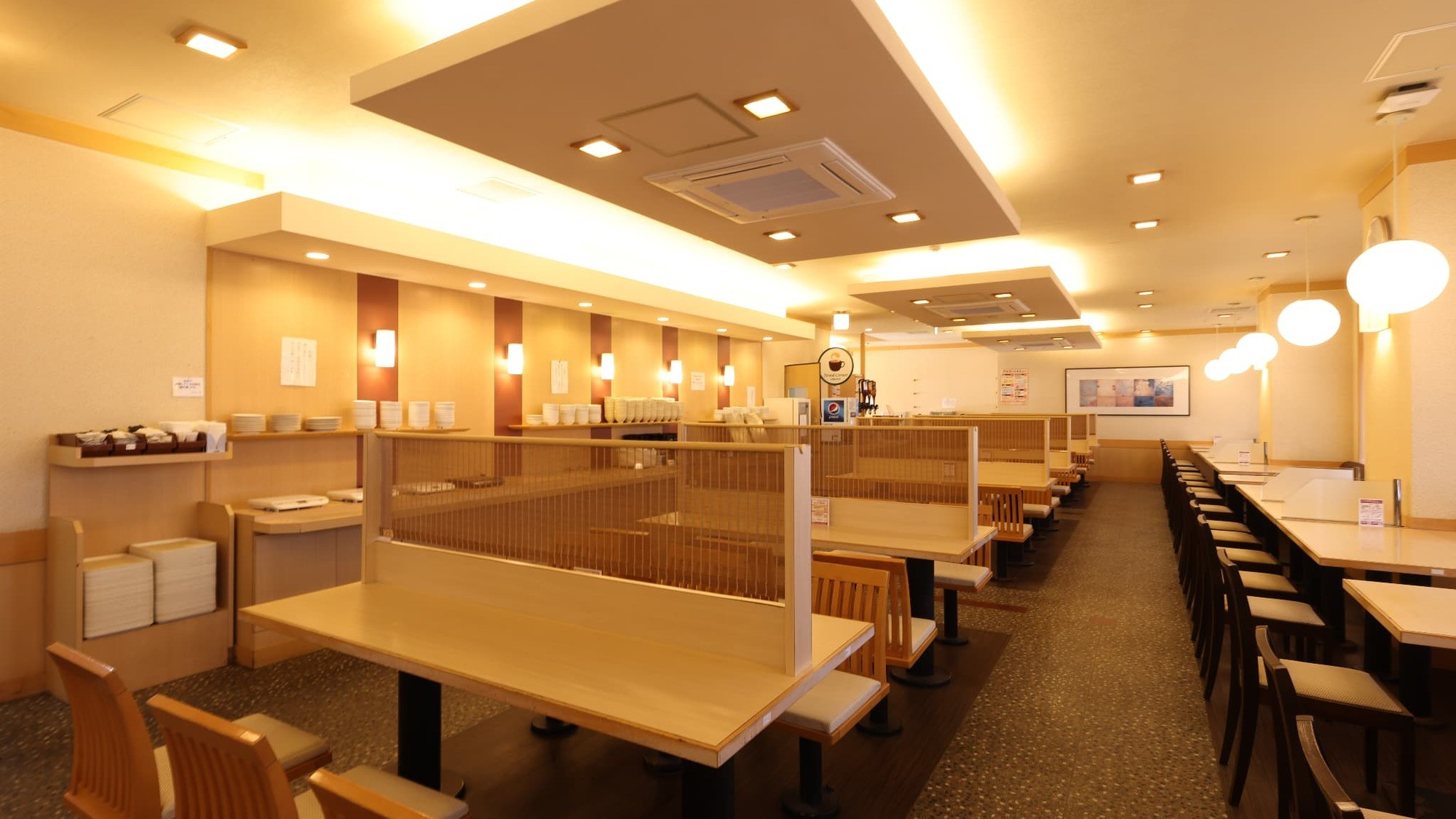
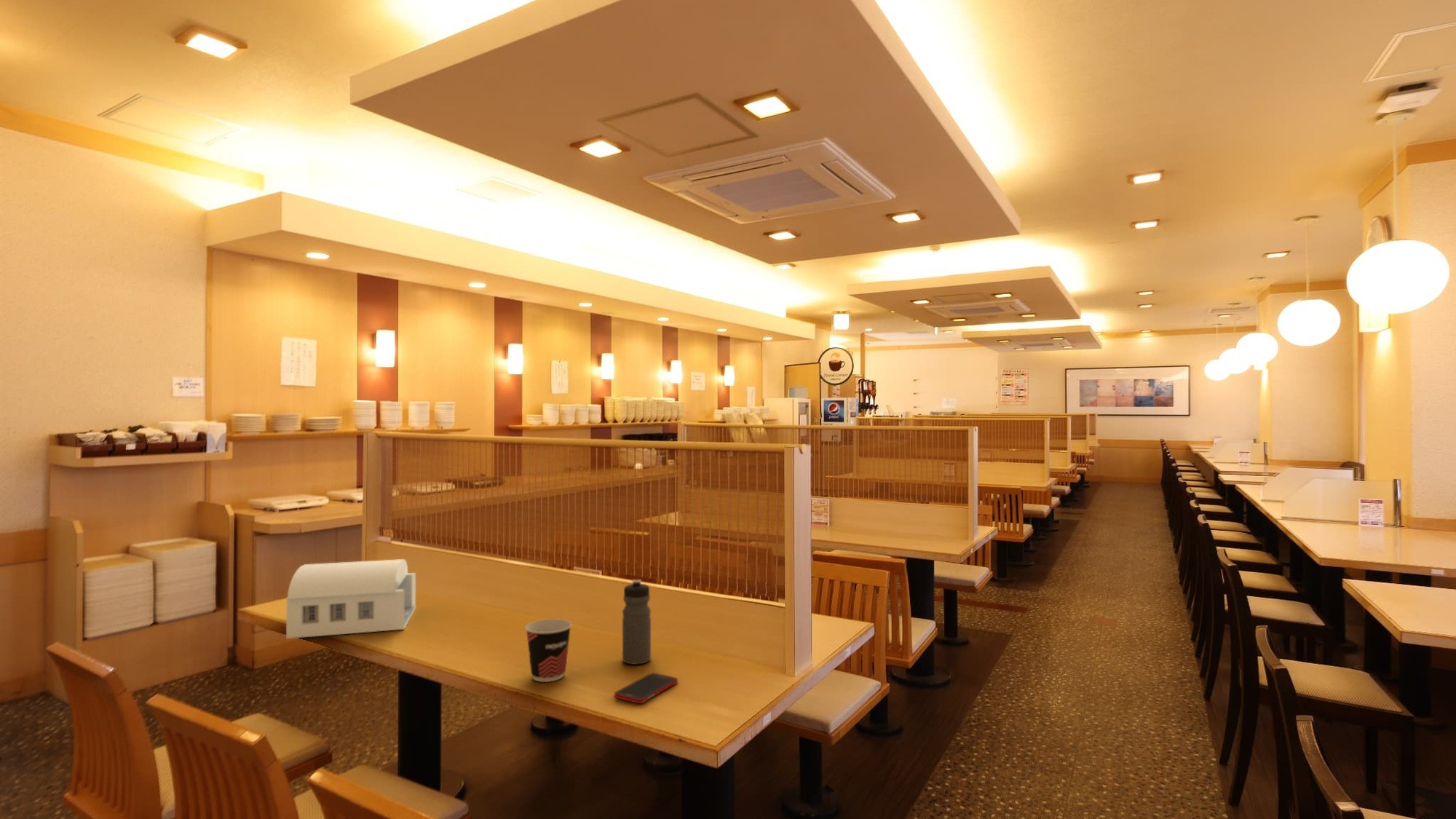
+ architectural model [285,558,416,639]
+ cell phone [614,672,678,704]
+ cup [524,618,572,683]
+ water bottle [622,579,652,665]
